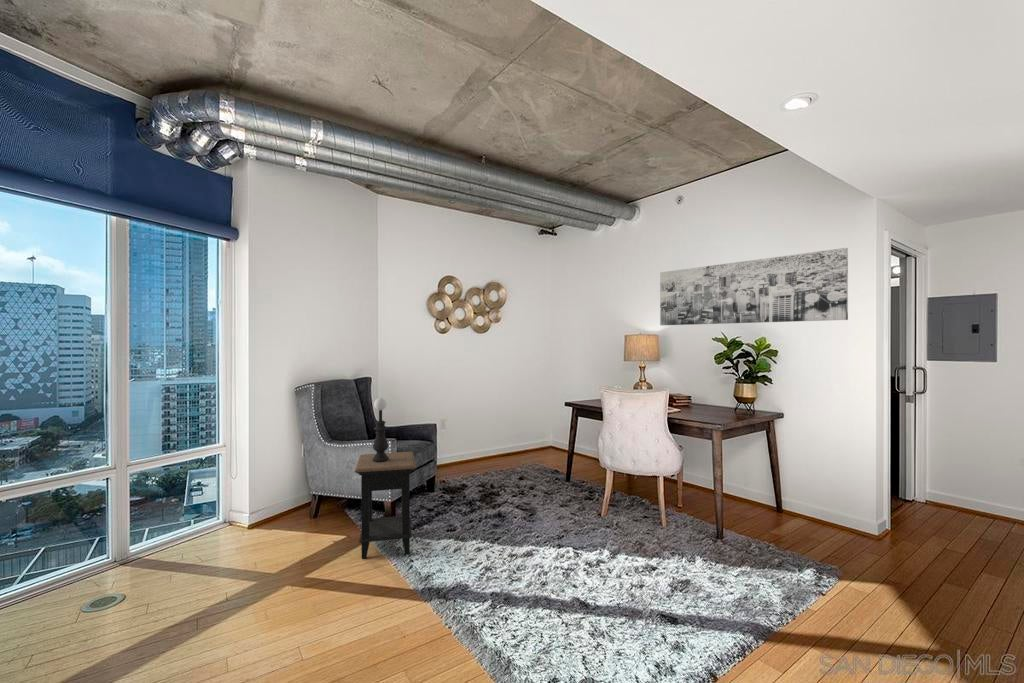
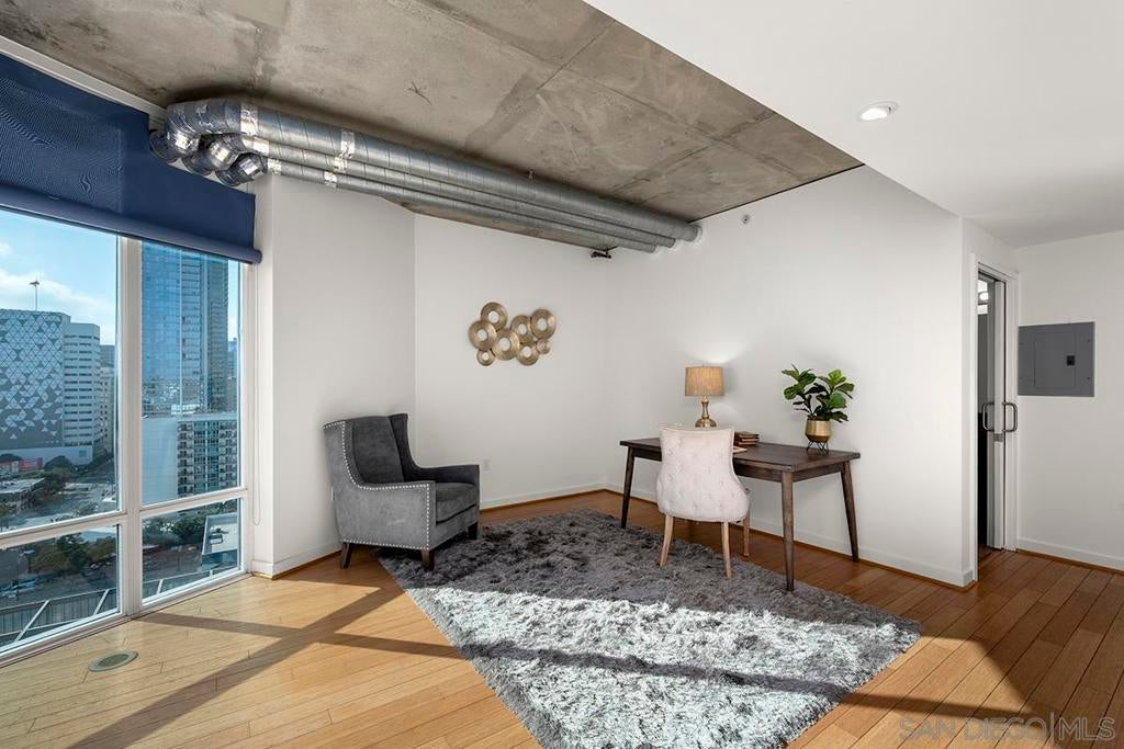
- table lamp [372,397,389,462]
- side table [354,451,416,560]
- wall art [659,247,849,326]
